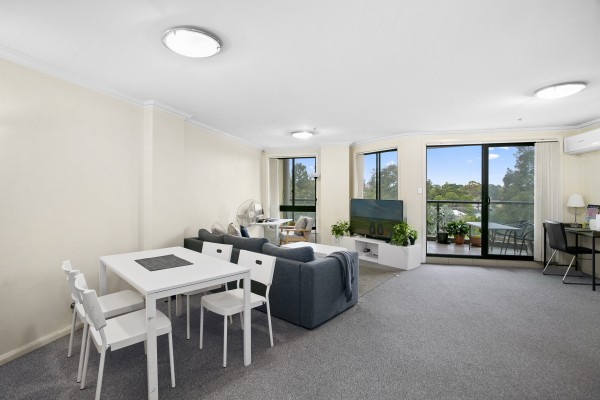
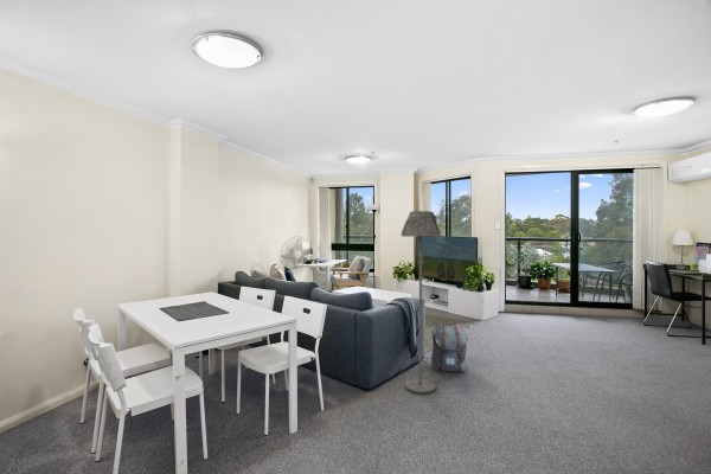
+ floor lamp [399,210,442,395]
+ backpack [430,321,469,373]
